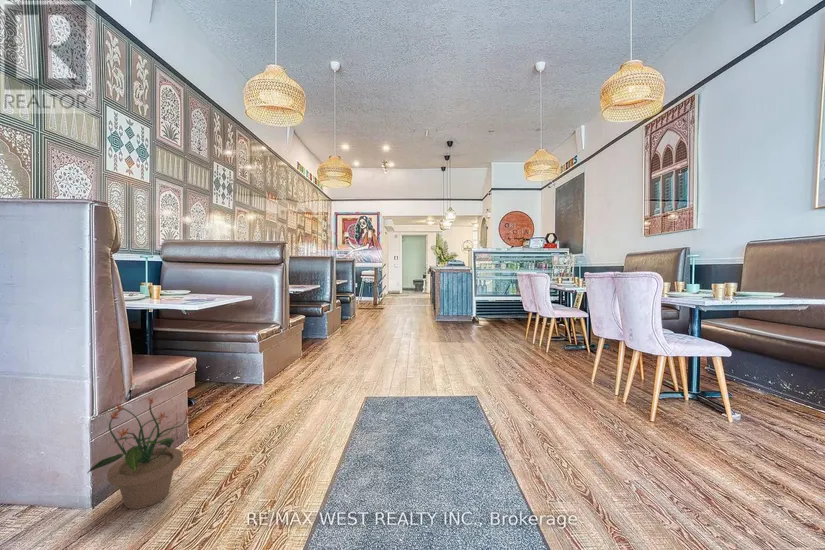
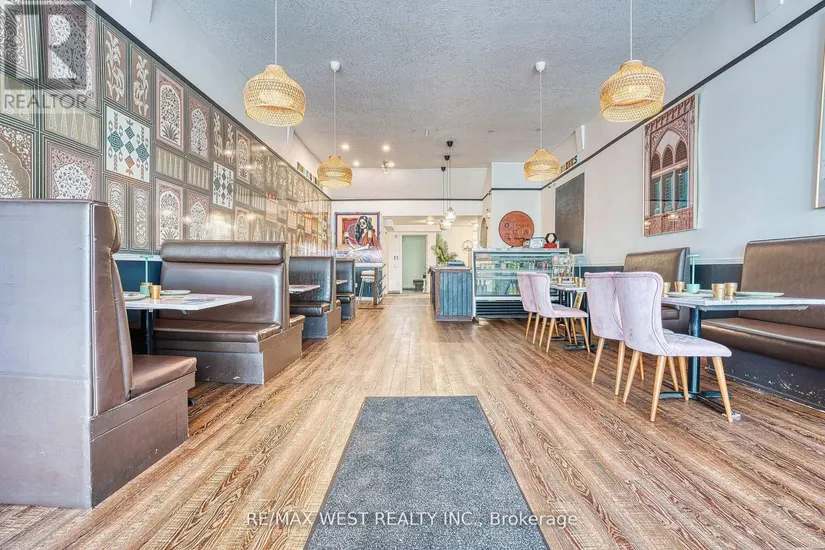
- potted plant [87,396,192,510]
